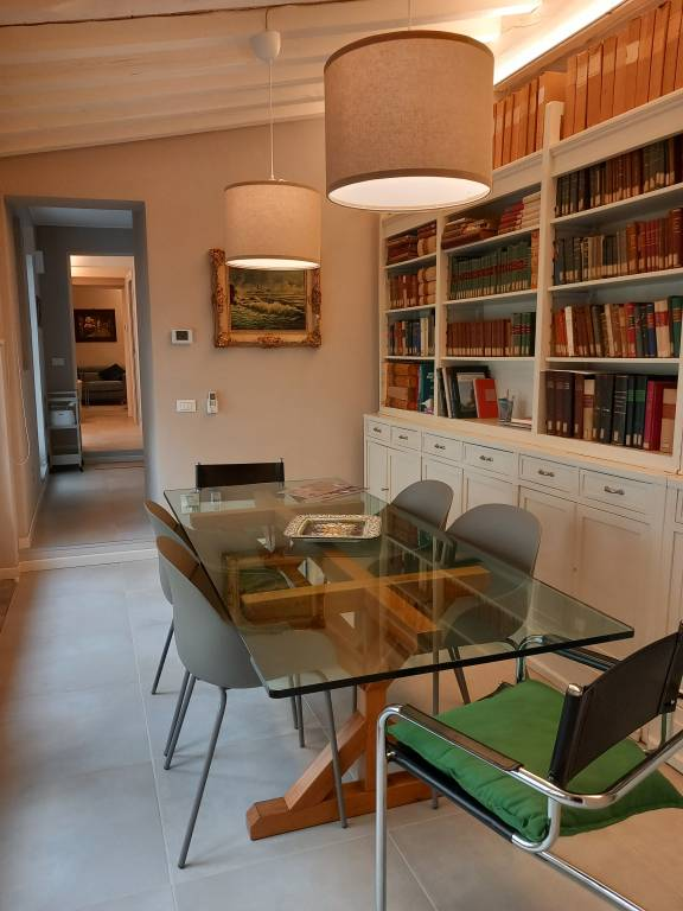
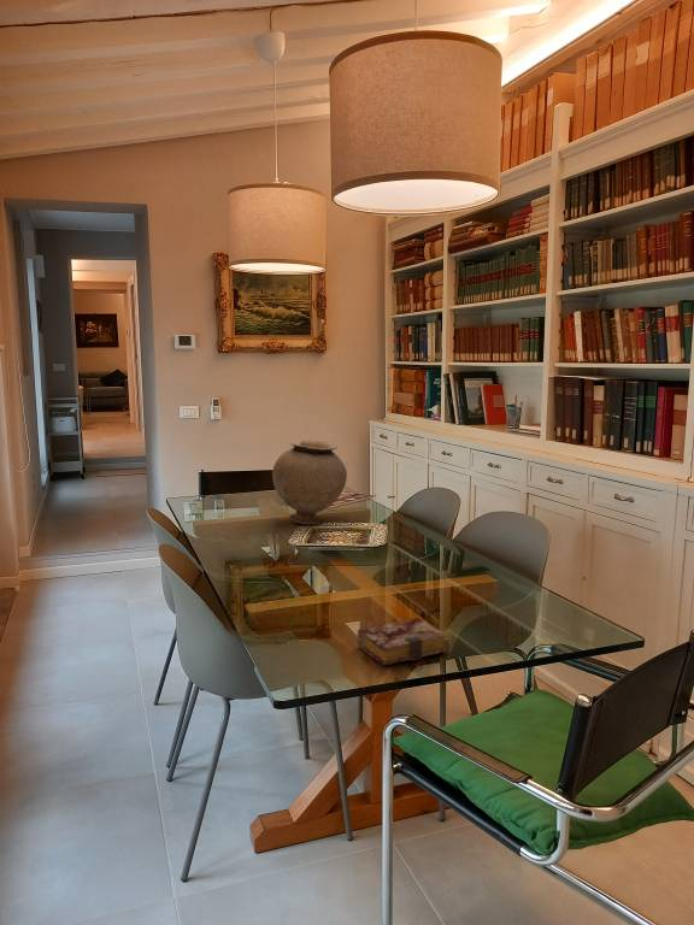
+ book [355,617,448,666]
+ vase [271,438,348,525]
